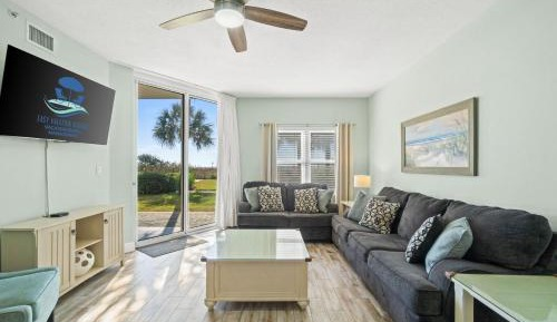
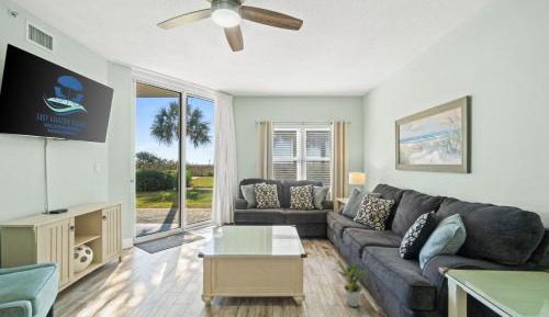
+ potted plant [330,259,373,308]
